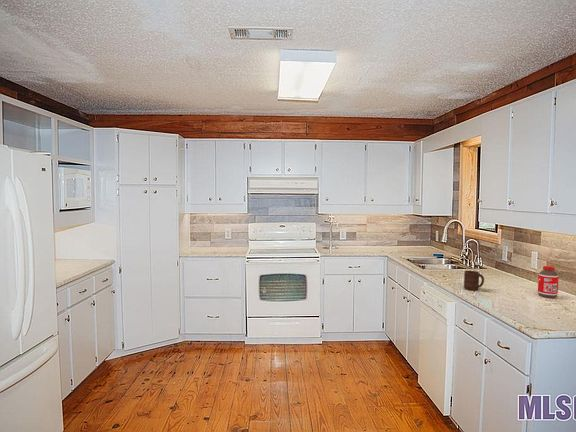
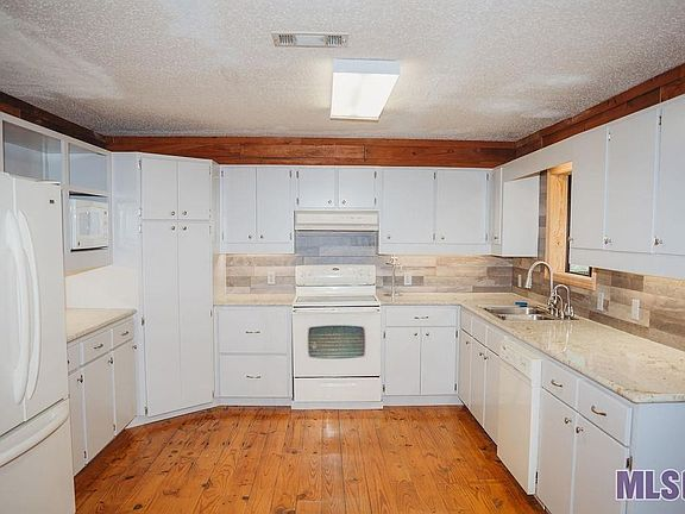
- cup [463,270,485,291]
- bottle [537,265,559,299]
